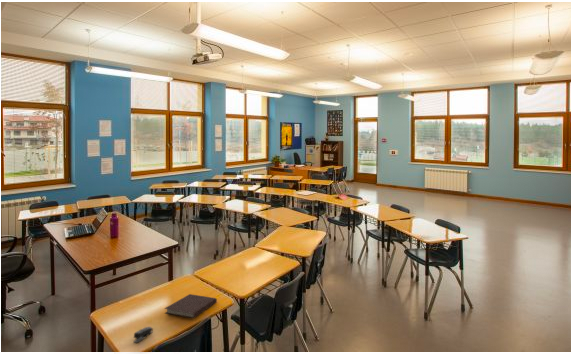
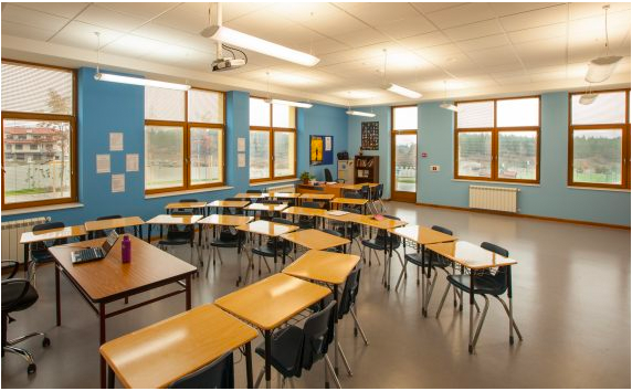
- stapler [132,326,154,344]
- notebook [163,293,218,319]
